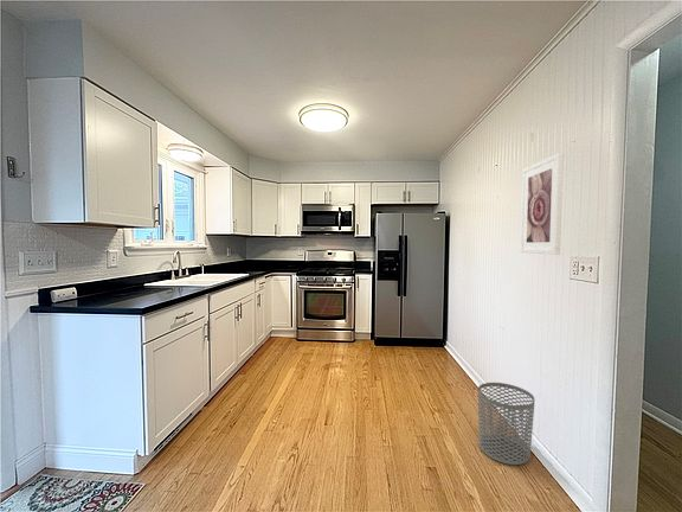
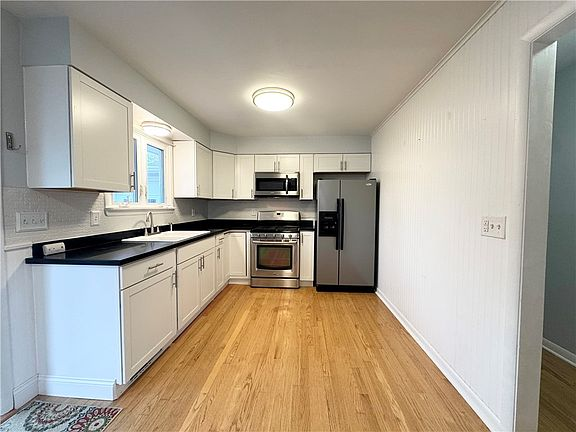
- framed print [519,152,565,256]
- waste bin [477,382,536,466]
